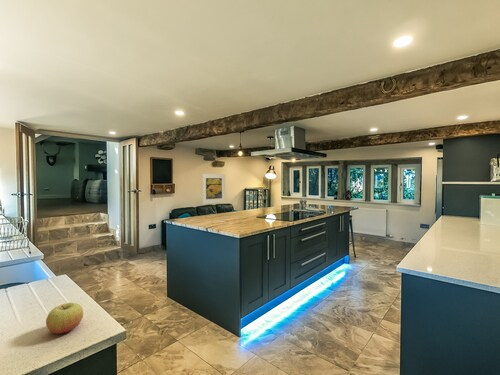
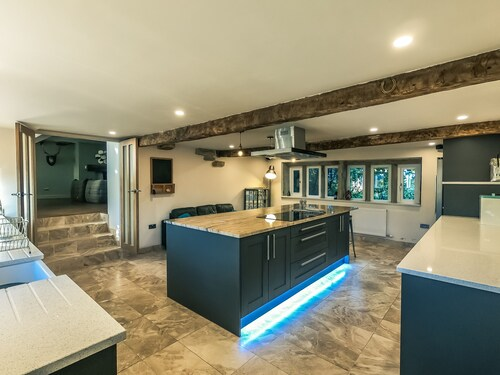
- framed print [201,173,226,205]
- apple [45,302,84,335]
